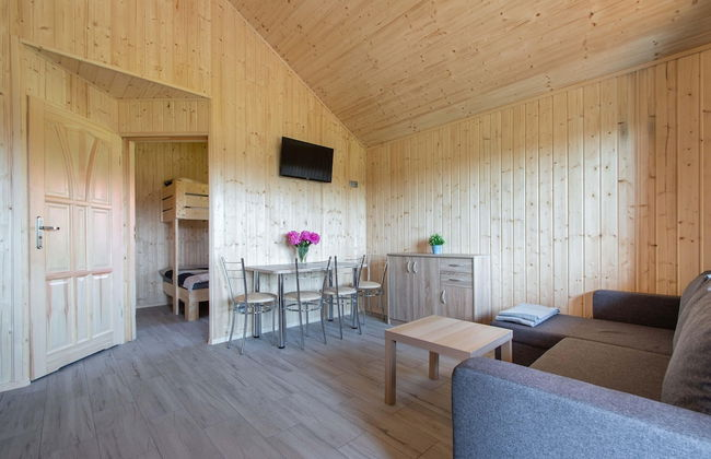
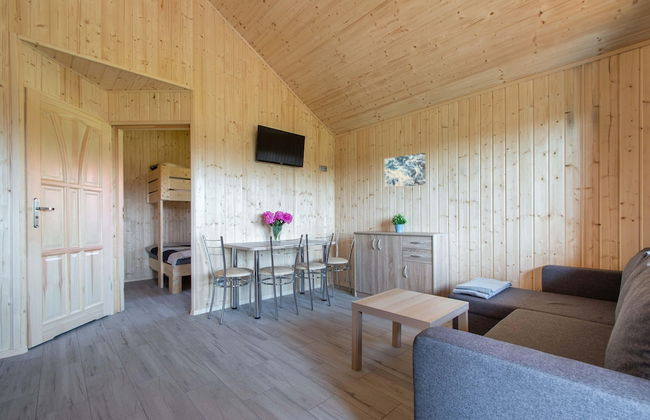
+ wall art [383,152,426,189]
